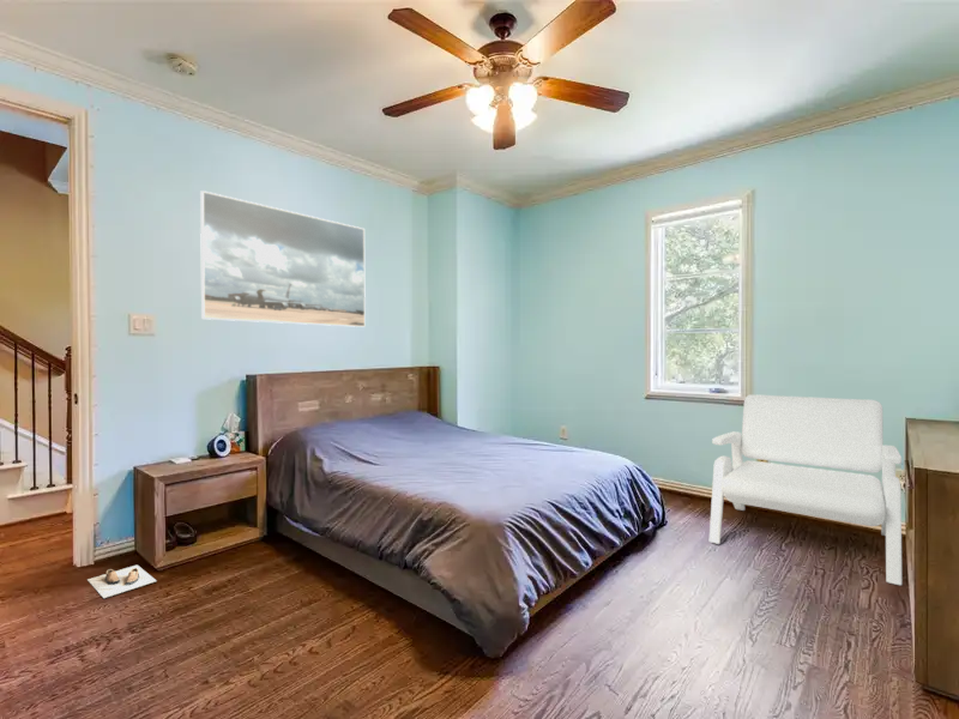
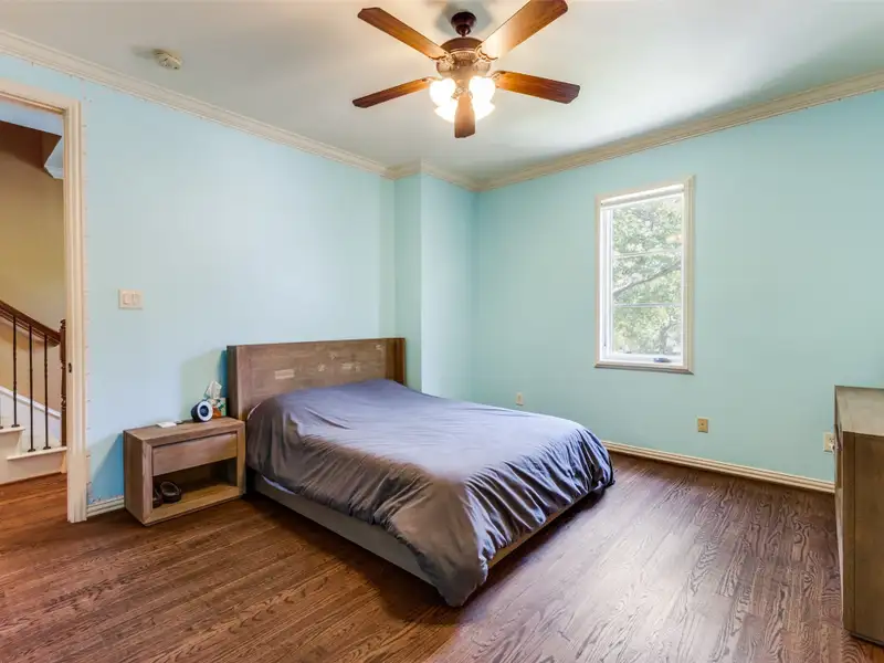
- armchair [708,393,903,586]
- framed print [199,189,367,328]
- shoe [86,564,158,599]
